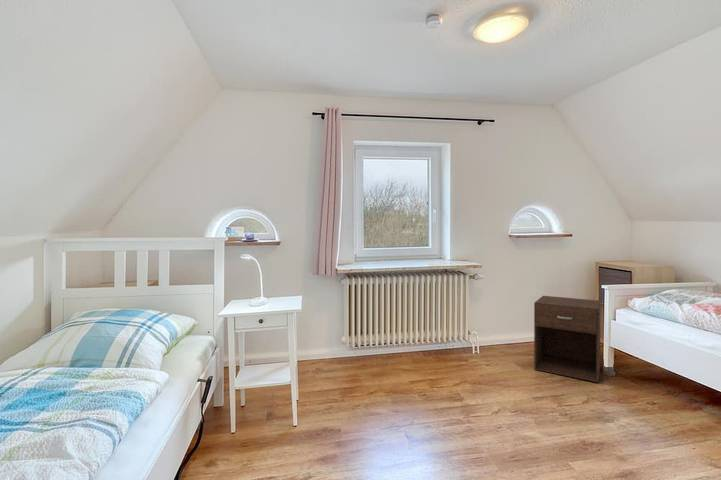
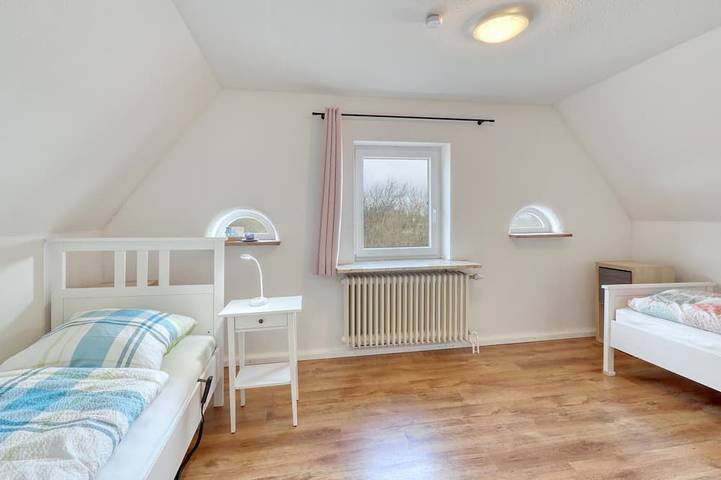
- nightstand [533,295,601,383]
